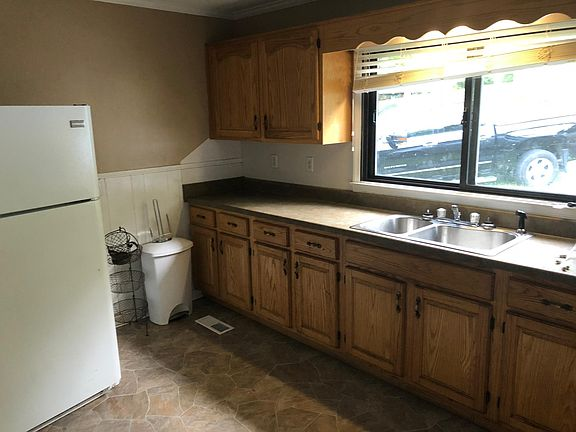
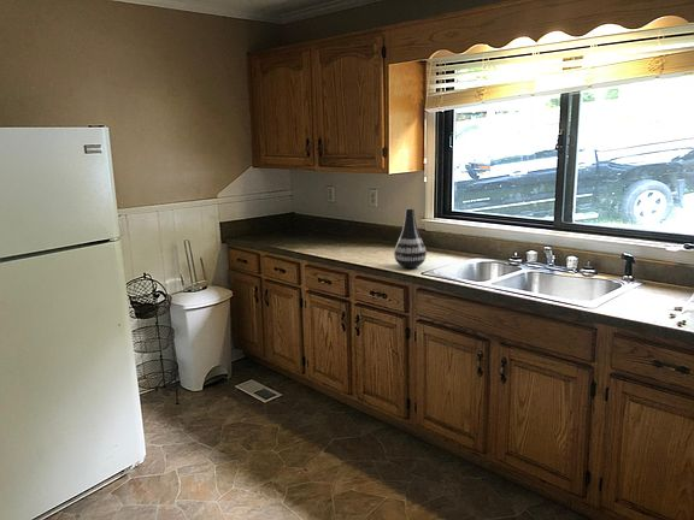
+ vase [393,207,428,270]
